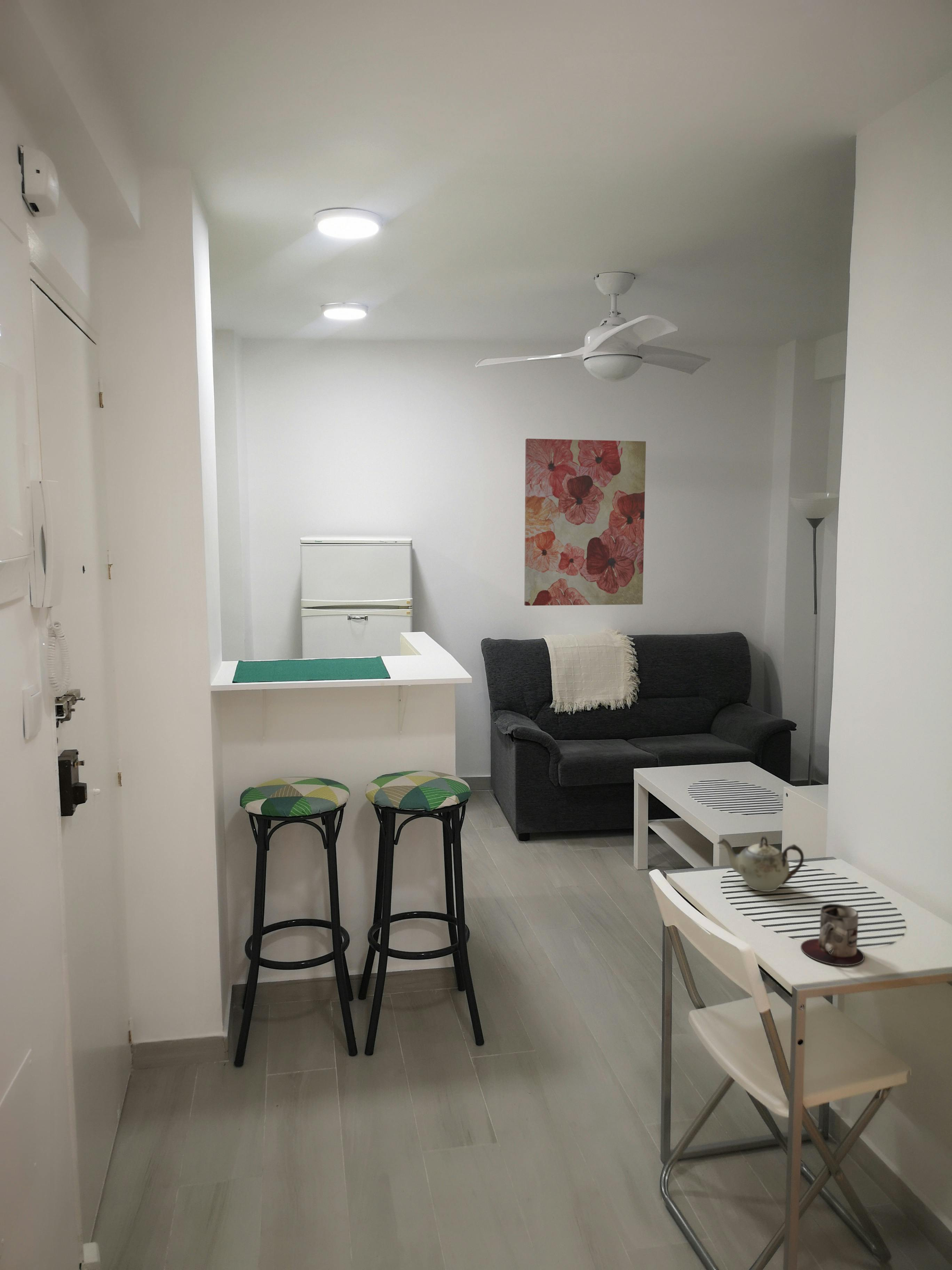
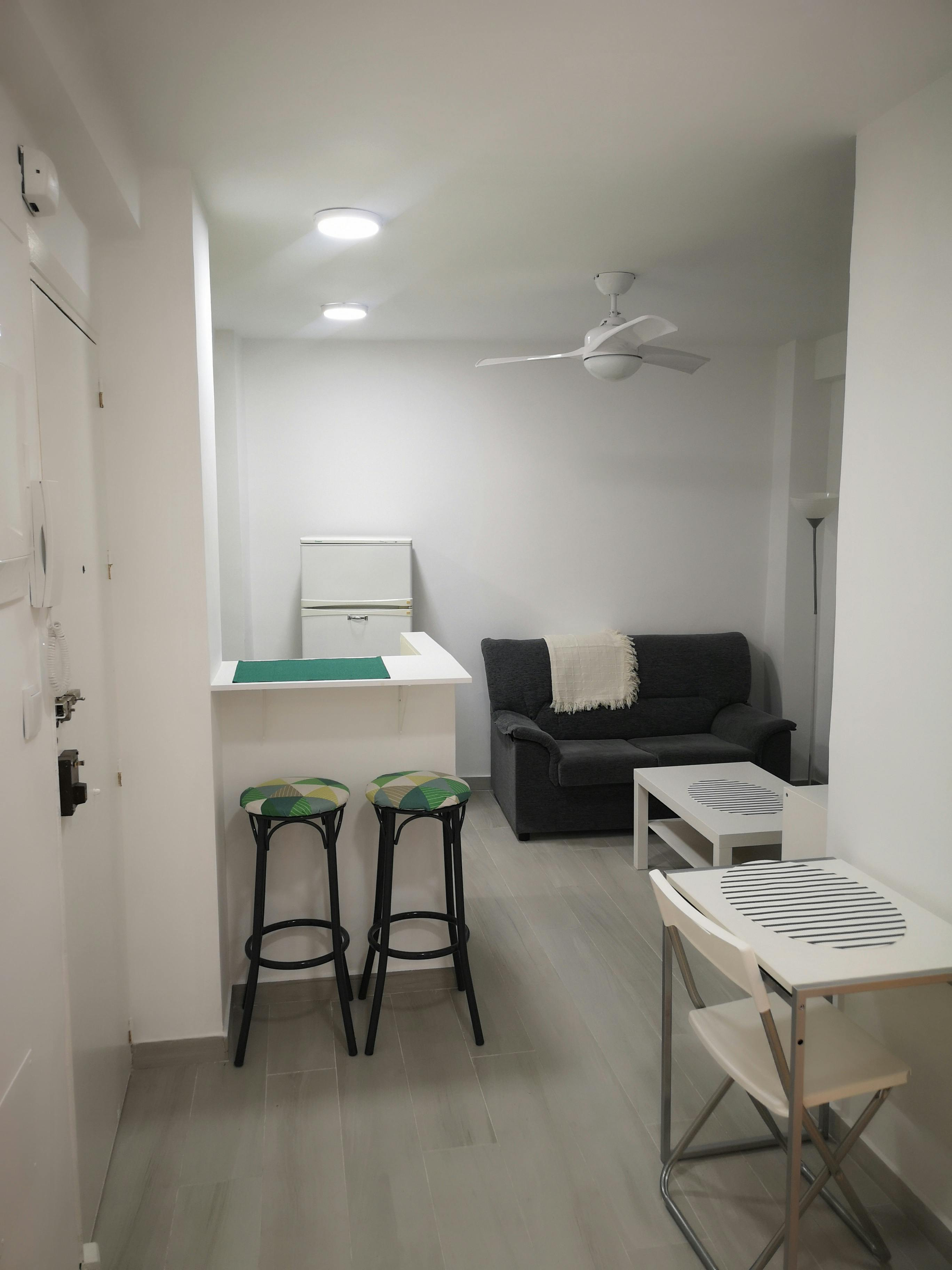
- teapot [717,836,804,892]
- mug [800,904,865,966]
- wall art [524,438,646,606]
